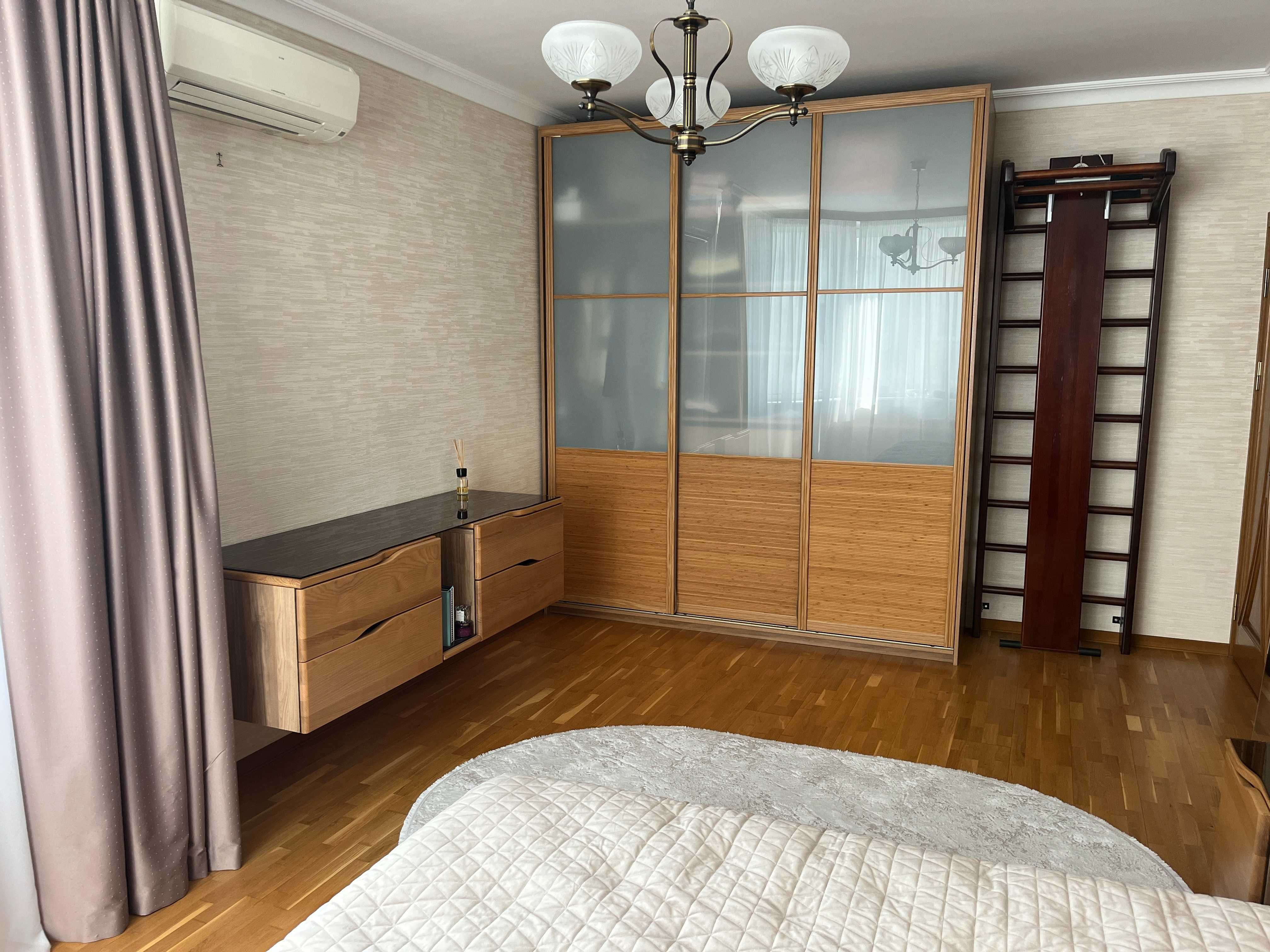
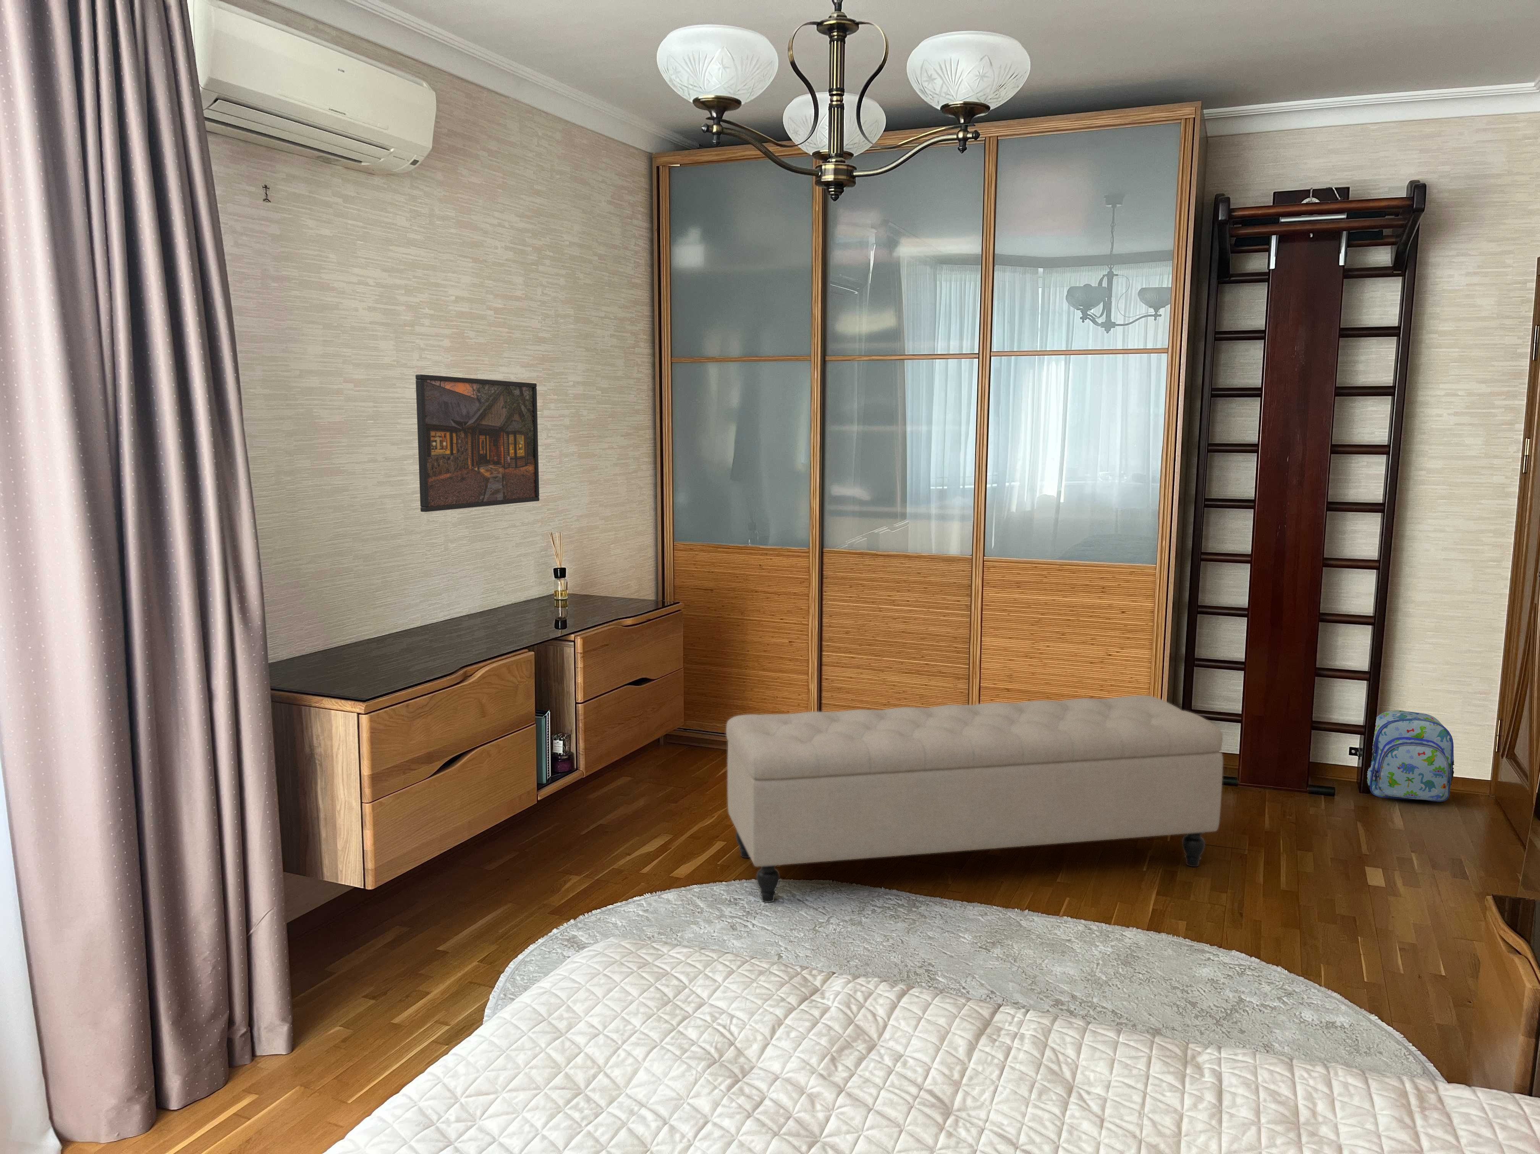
+ backpack [1367,710,1455,802]
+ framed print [415,375,540,513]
+ bench [725,695,1224,903]
